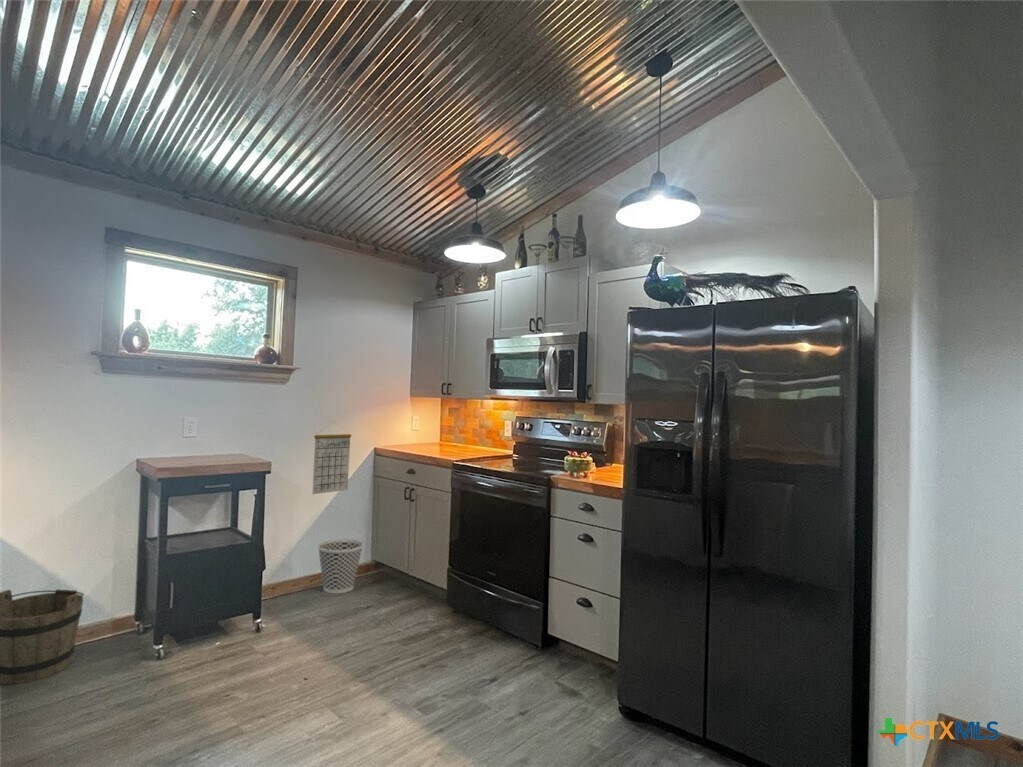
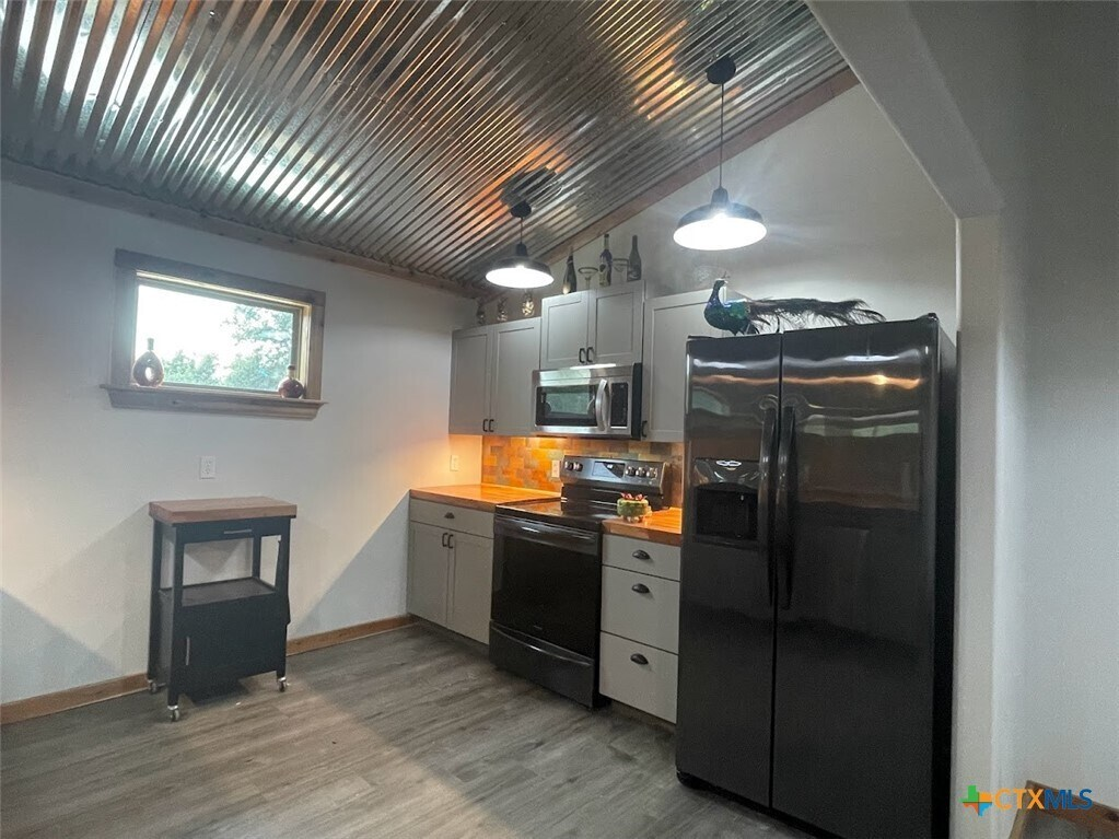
- calendar [312,420,352,495]
- bucket [0,588,85,685]
- wastebasket [316,538,364,594]
